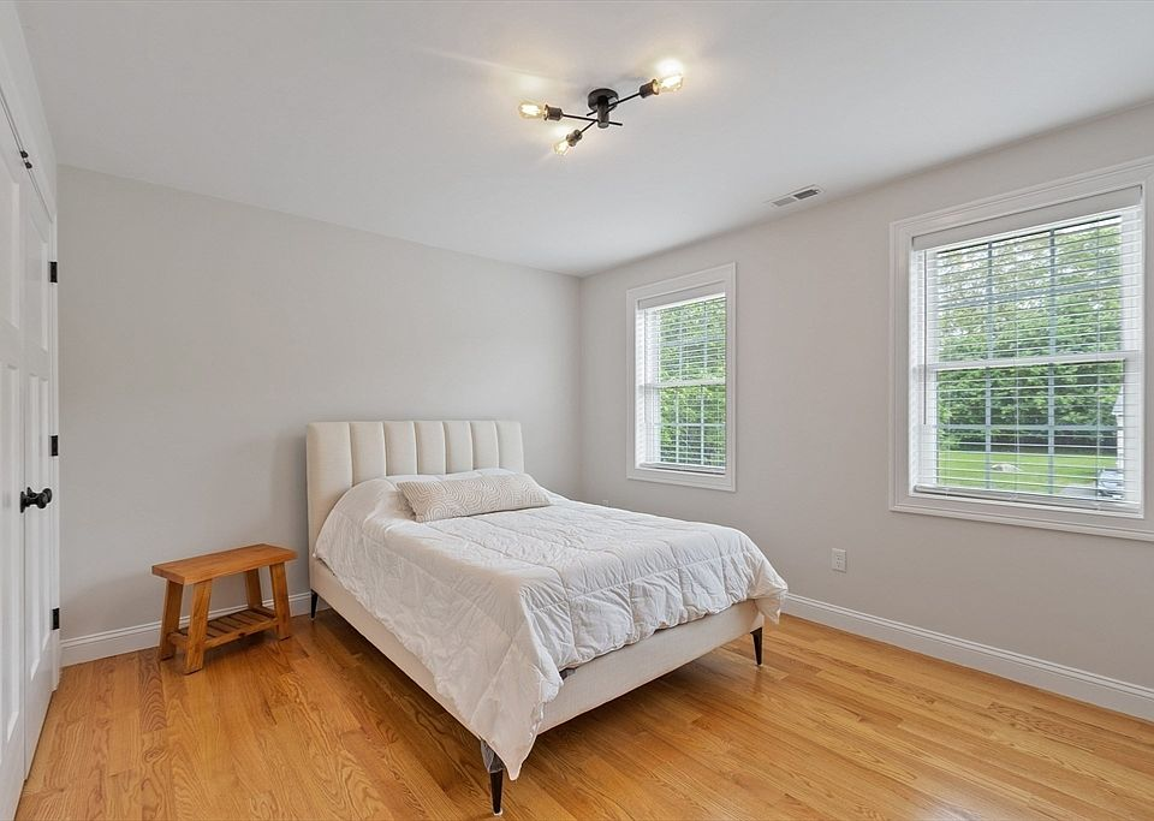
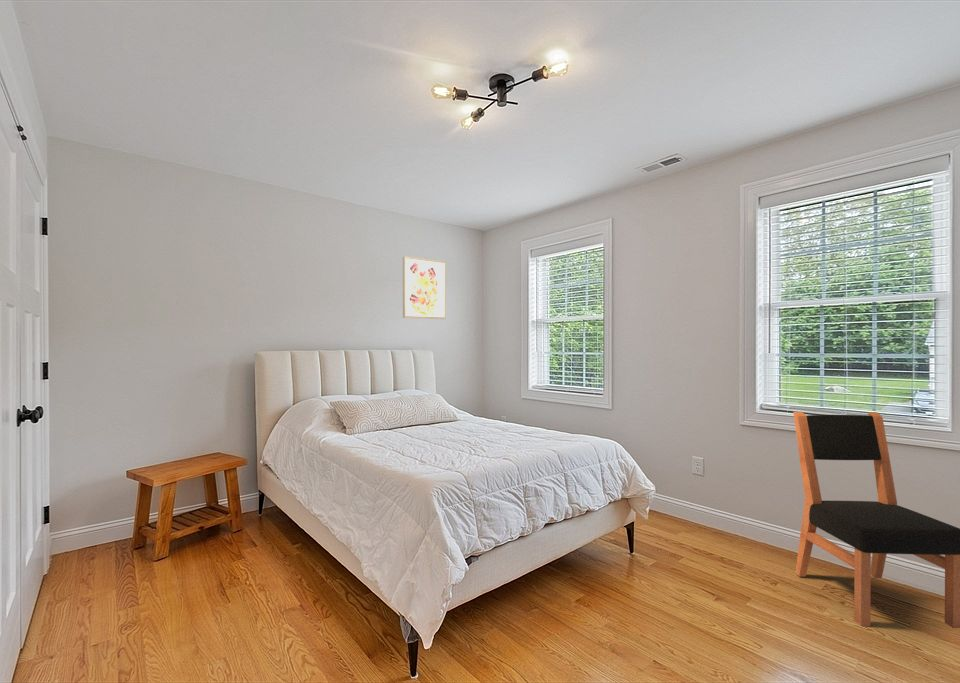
+ dining chair [792,411,960,629]
+ wall art [402,256,447,320]
